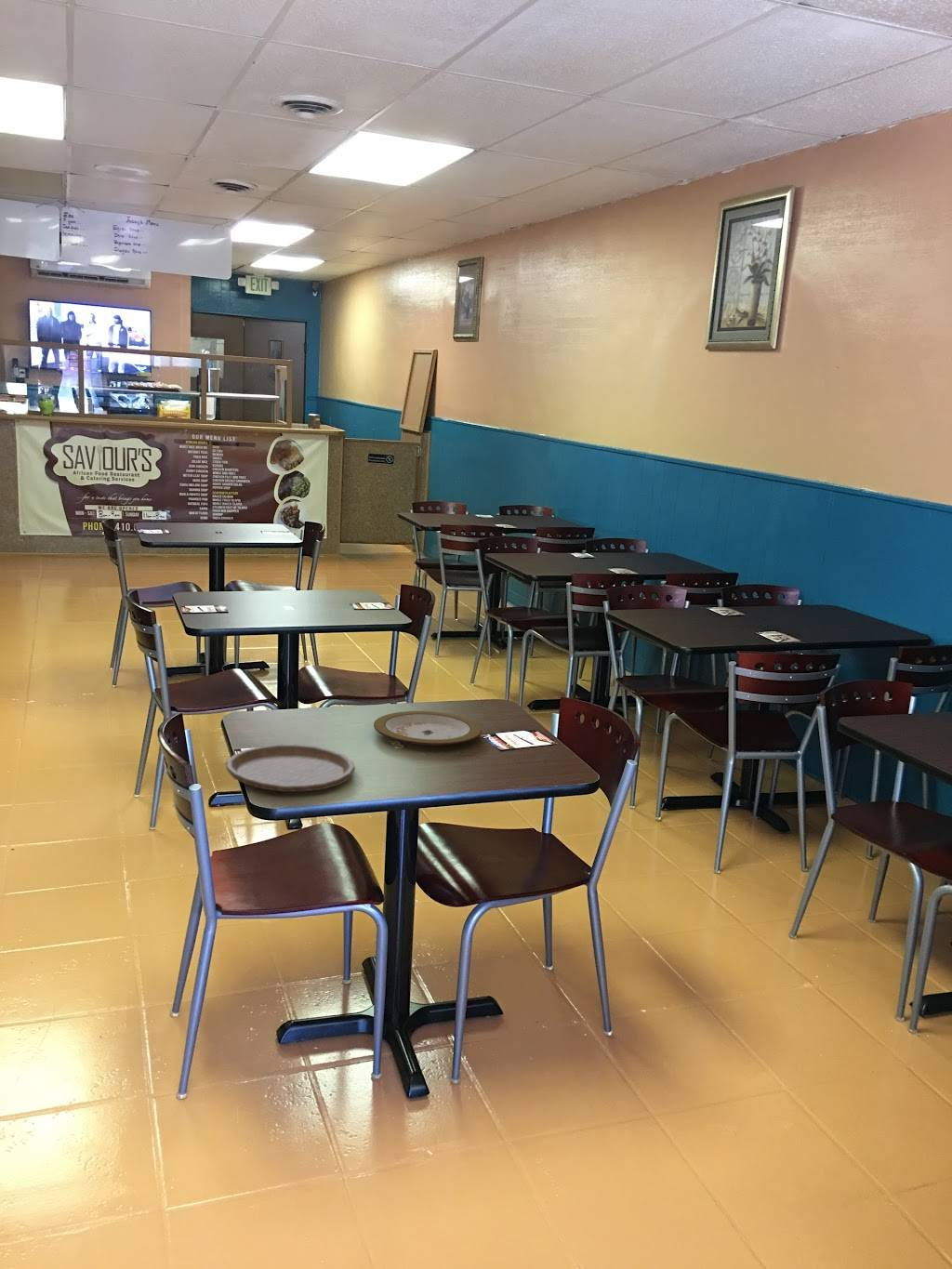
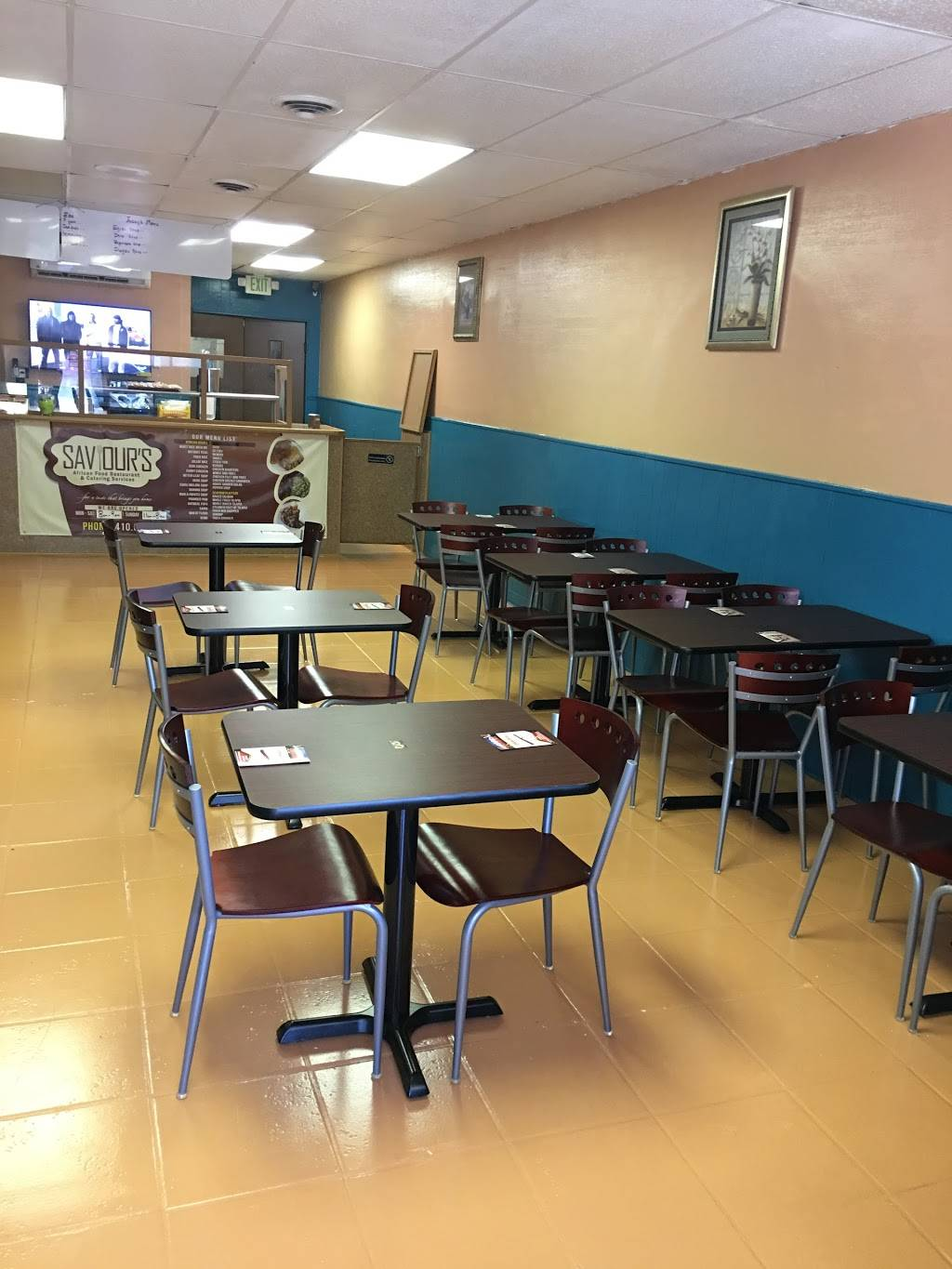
- plate [373,710,483,747]
- plate [225,744,356,793]
